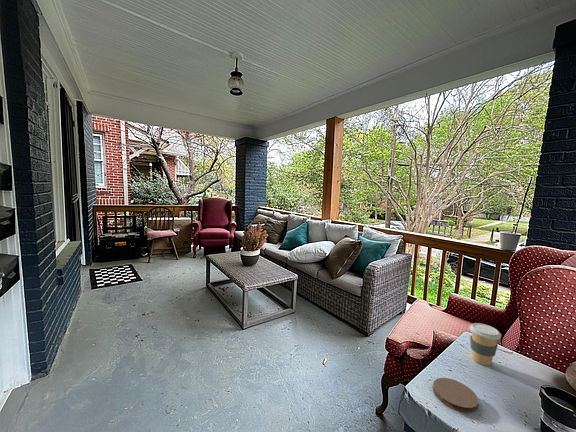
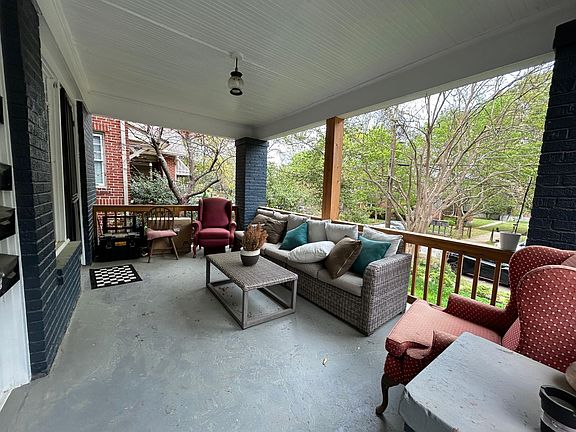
- coffee cup [468,322,502,367]
- coaster [432,377,479,414]
